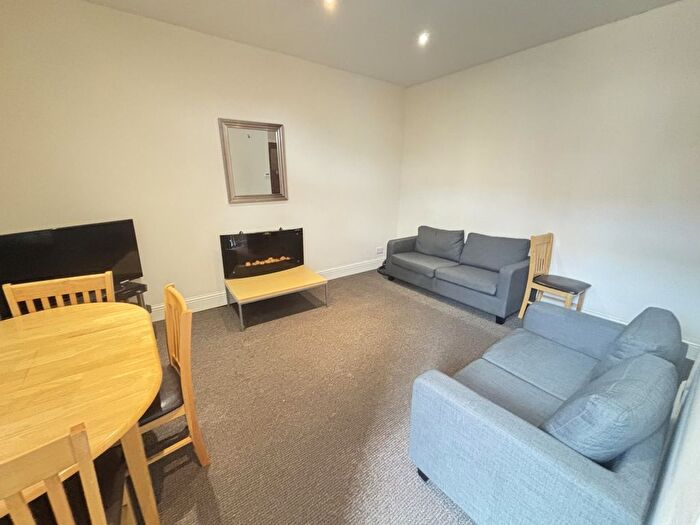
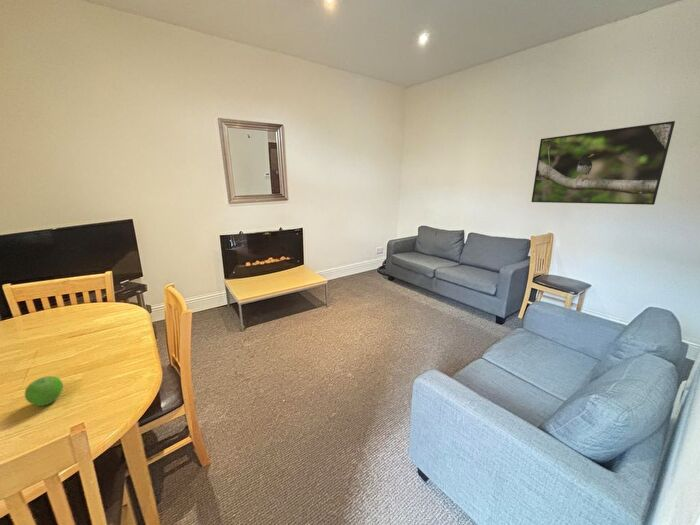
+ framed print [531,120,676,206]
+ fruit [24,375,64,407]
